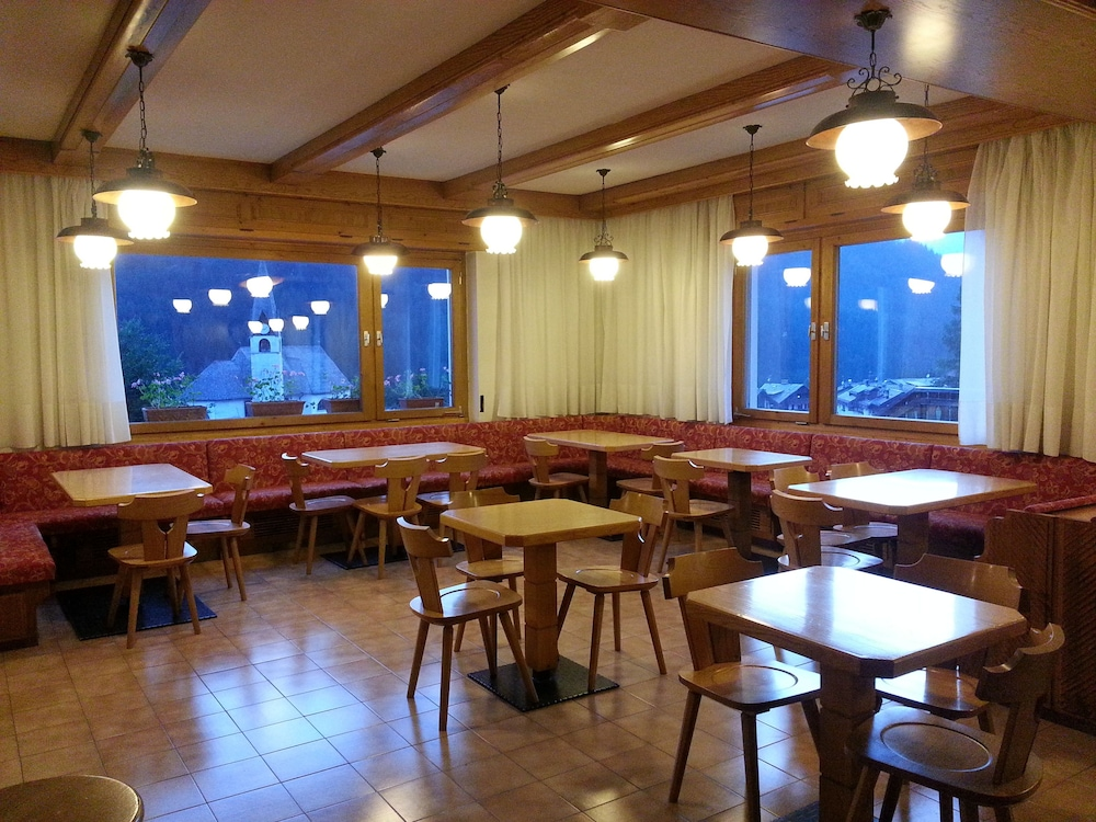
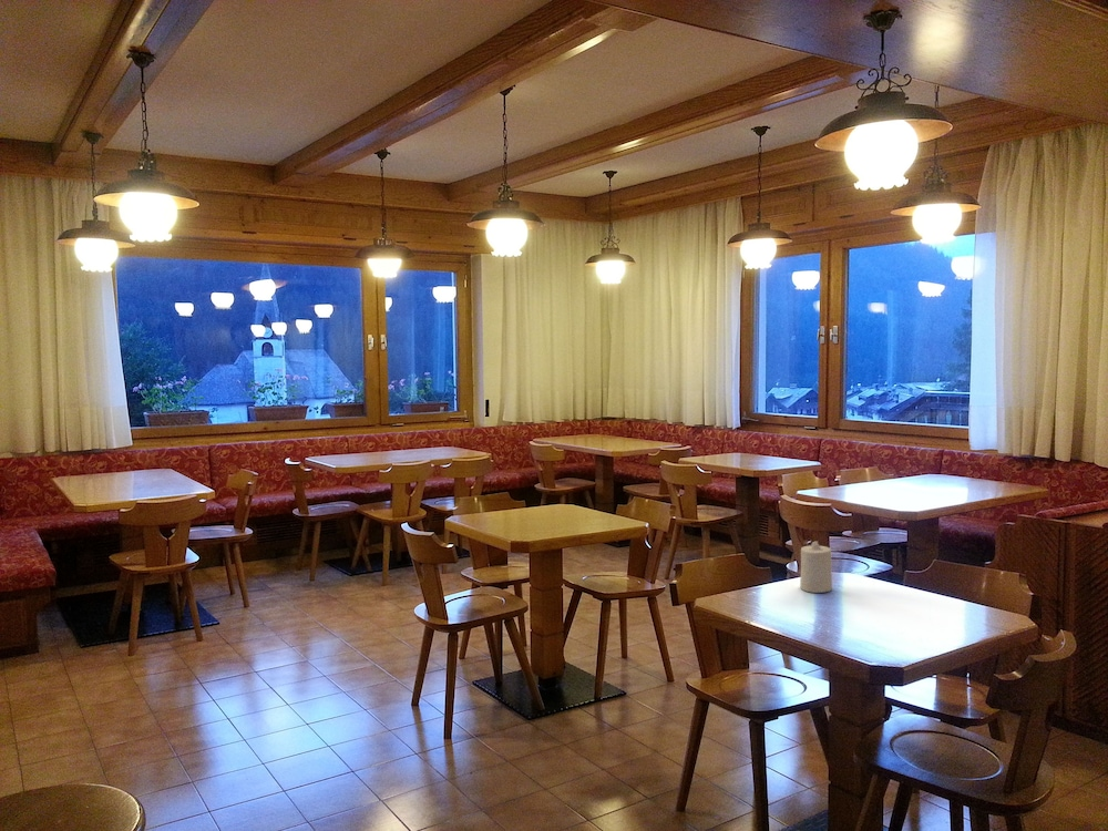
+ candle [799,540,833,594]
